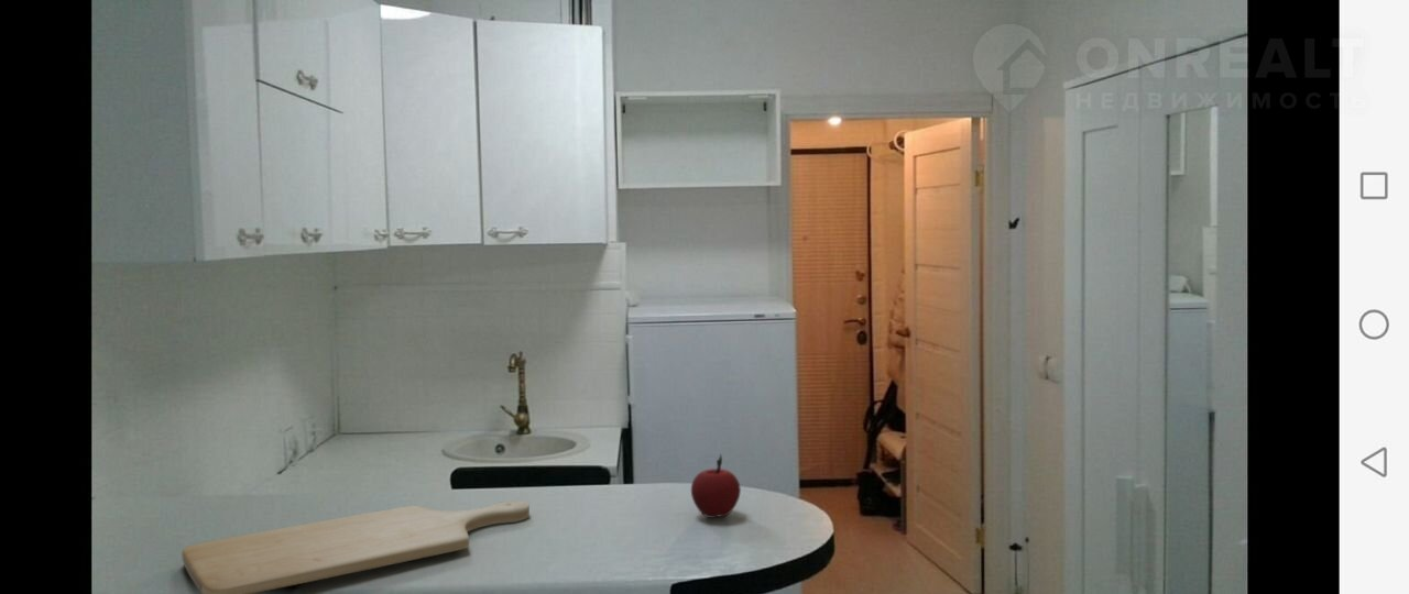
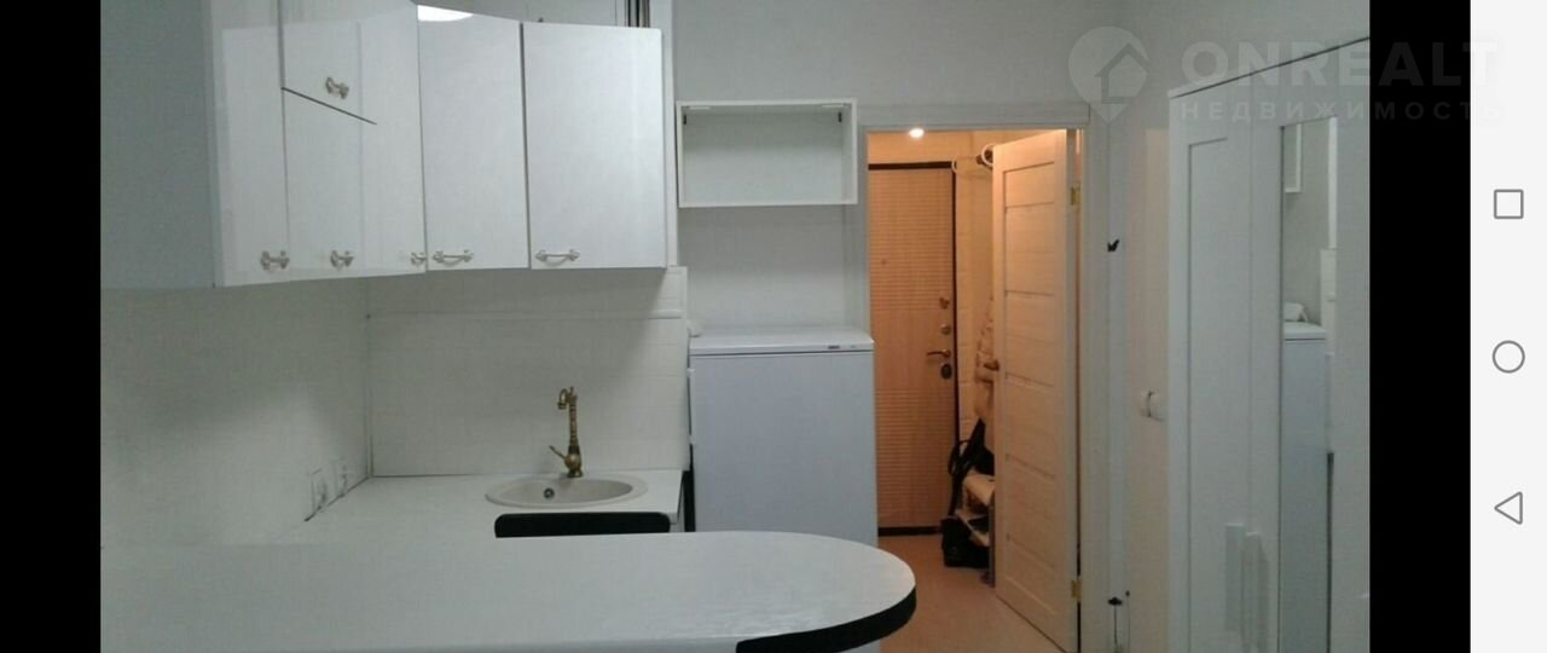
- chopping board [181,499,531,594]
- apple [690,453,742,519]
